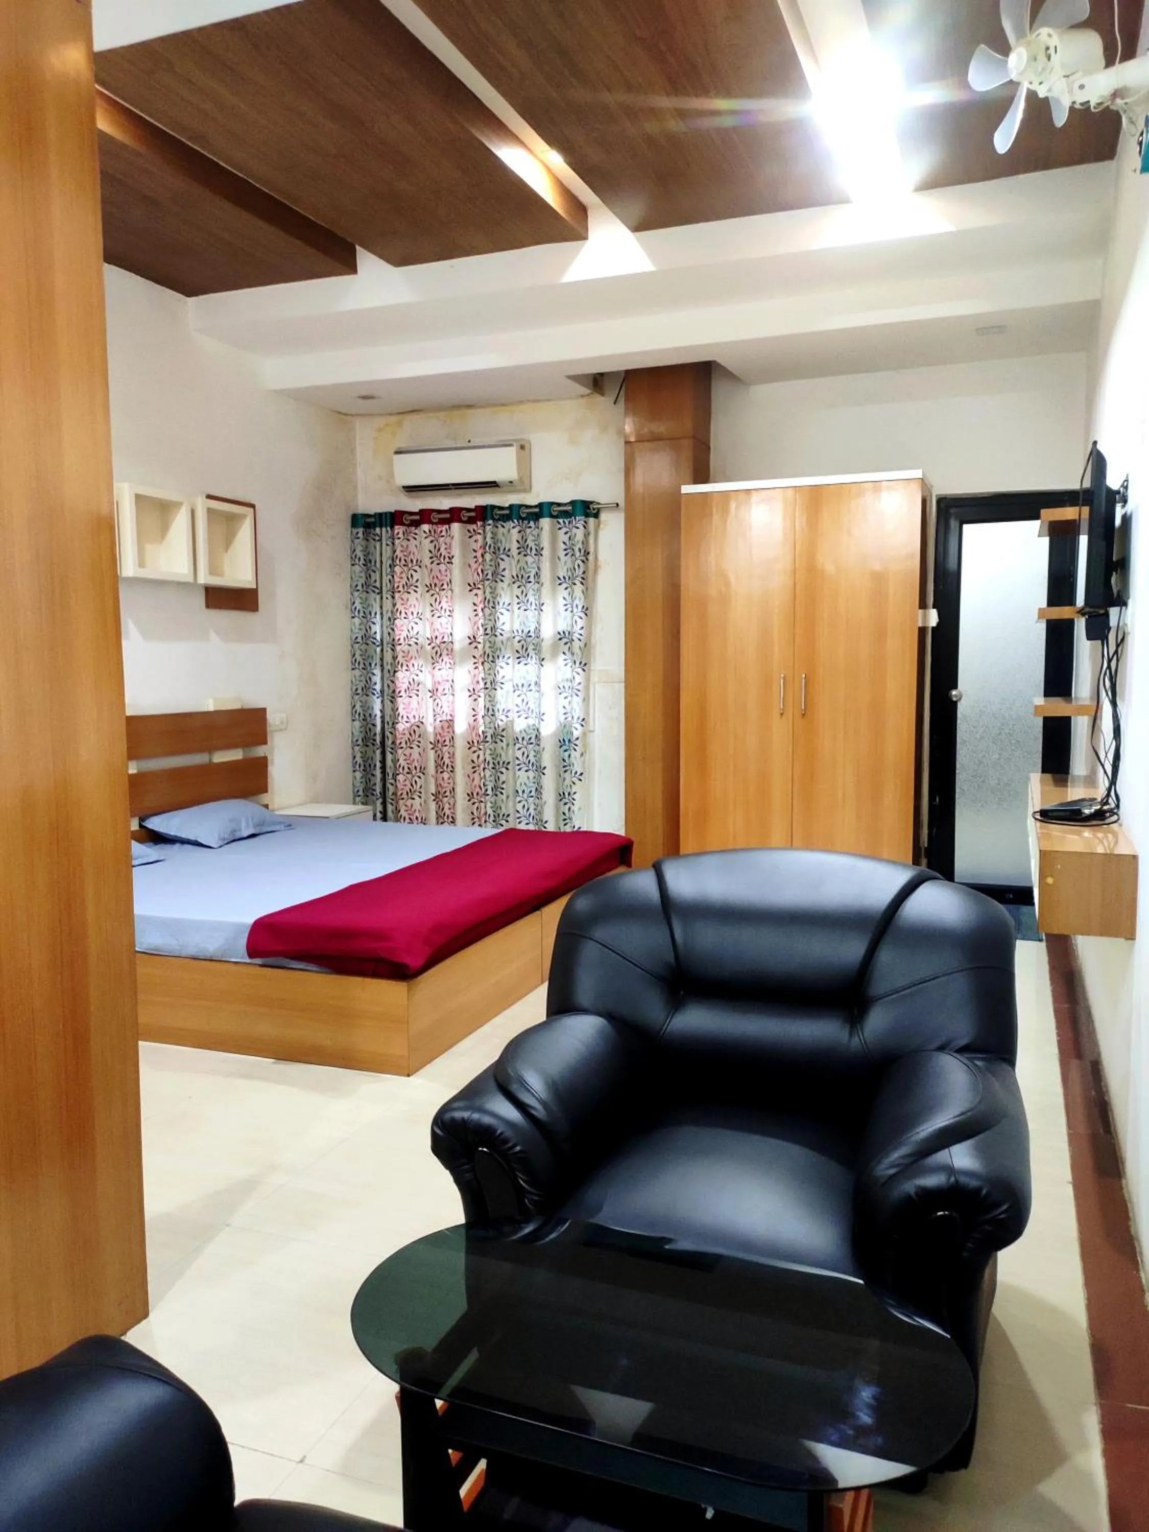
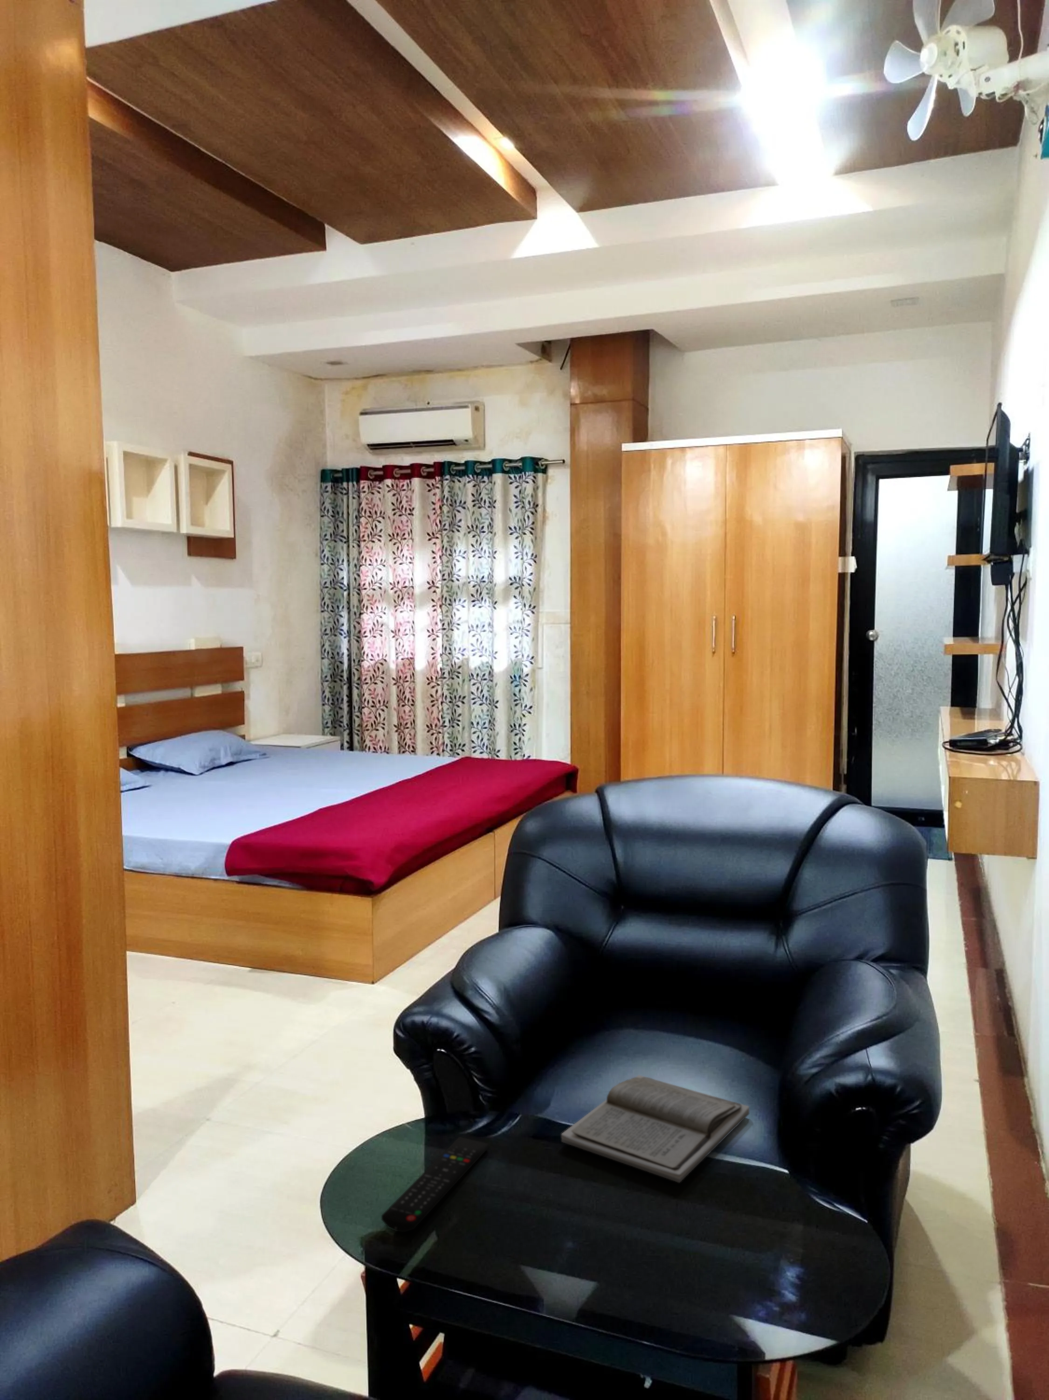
+ remote control [381,1137,489,1232]
+ book [561,1075,749,1184]
